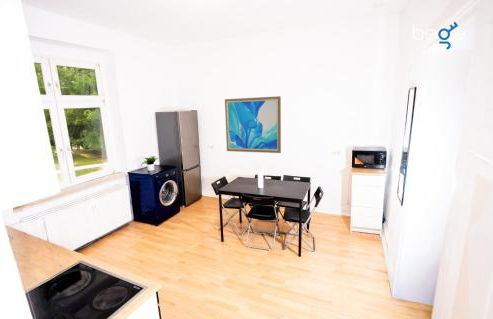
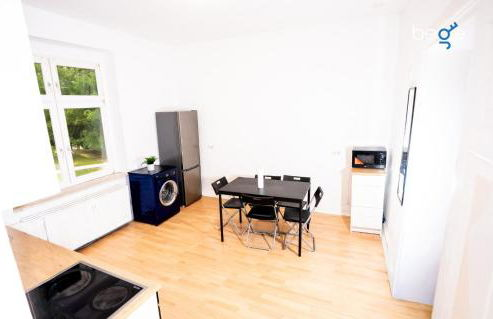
- wall art [224,95,282,154]
